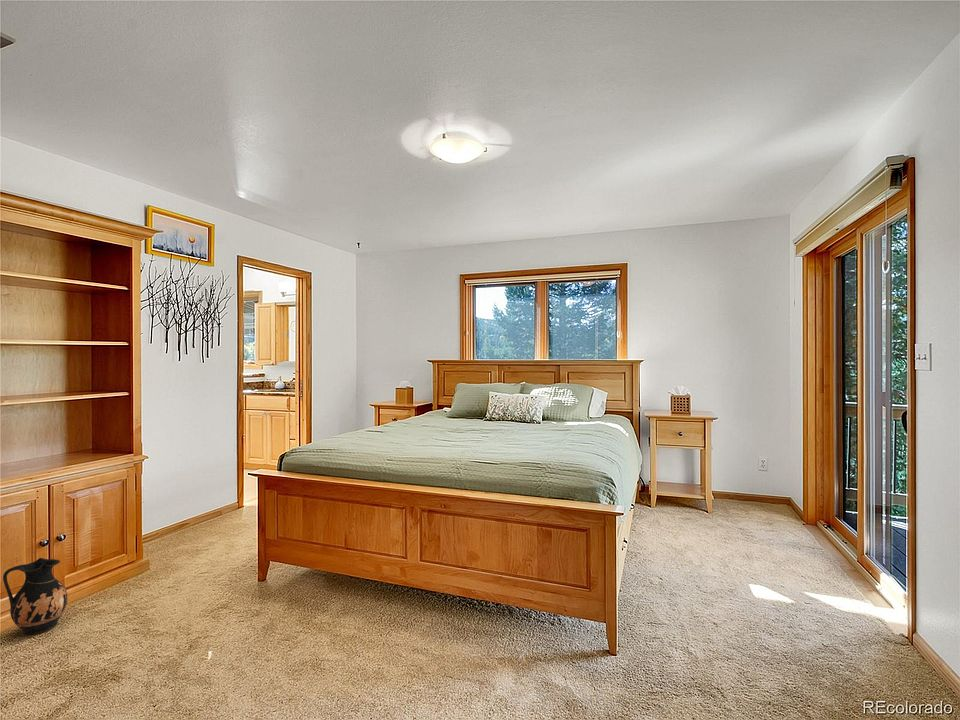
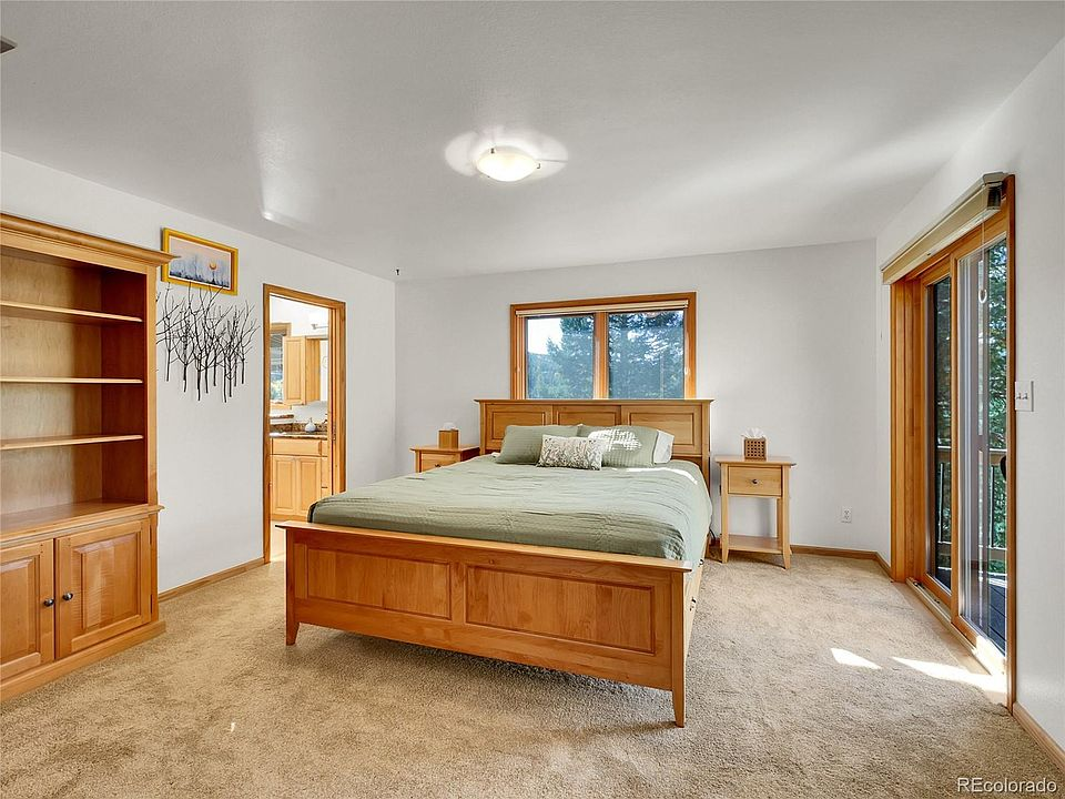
- ceramic jug [2,557,69,635]
